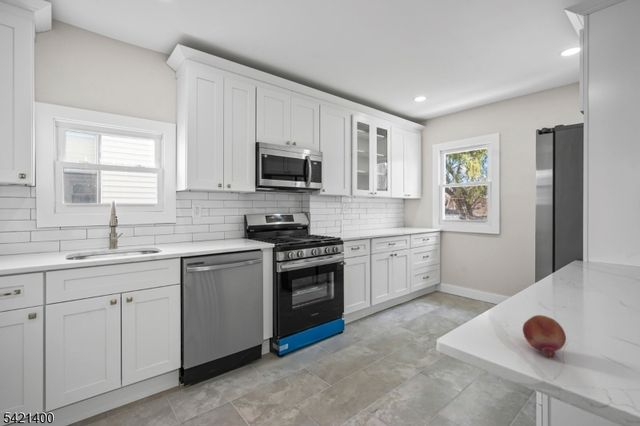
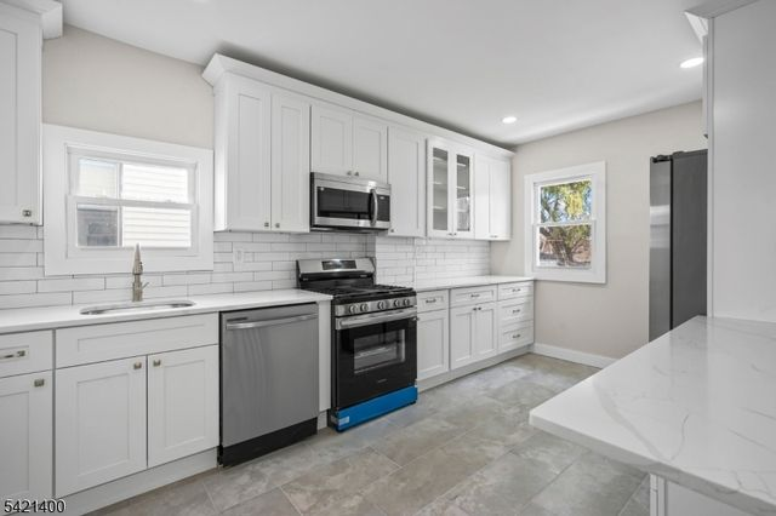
- fruit [522,314,567,359]
